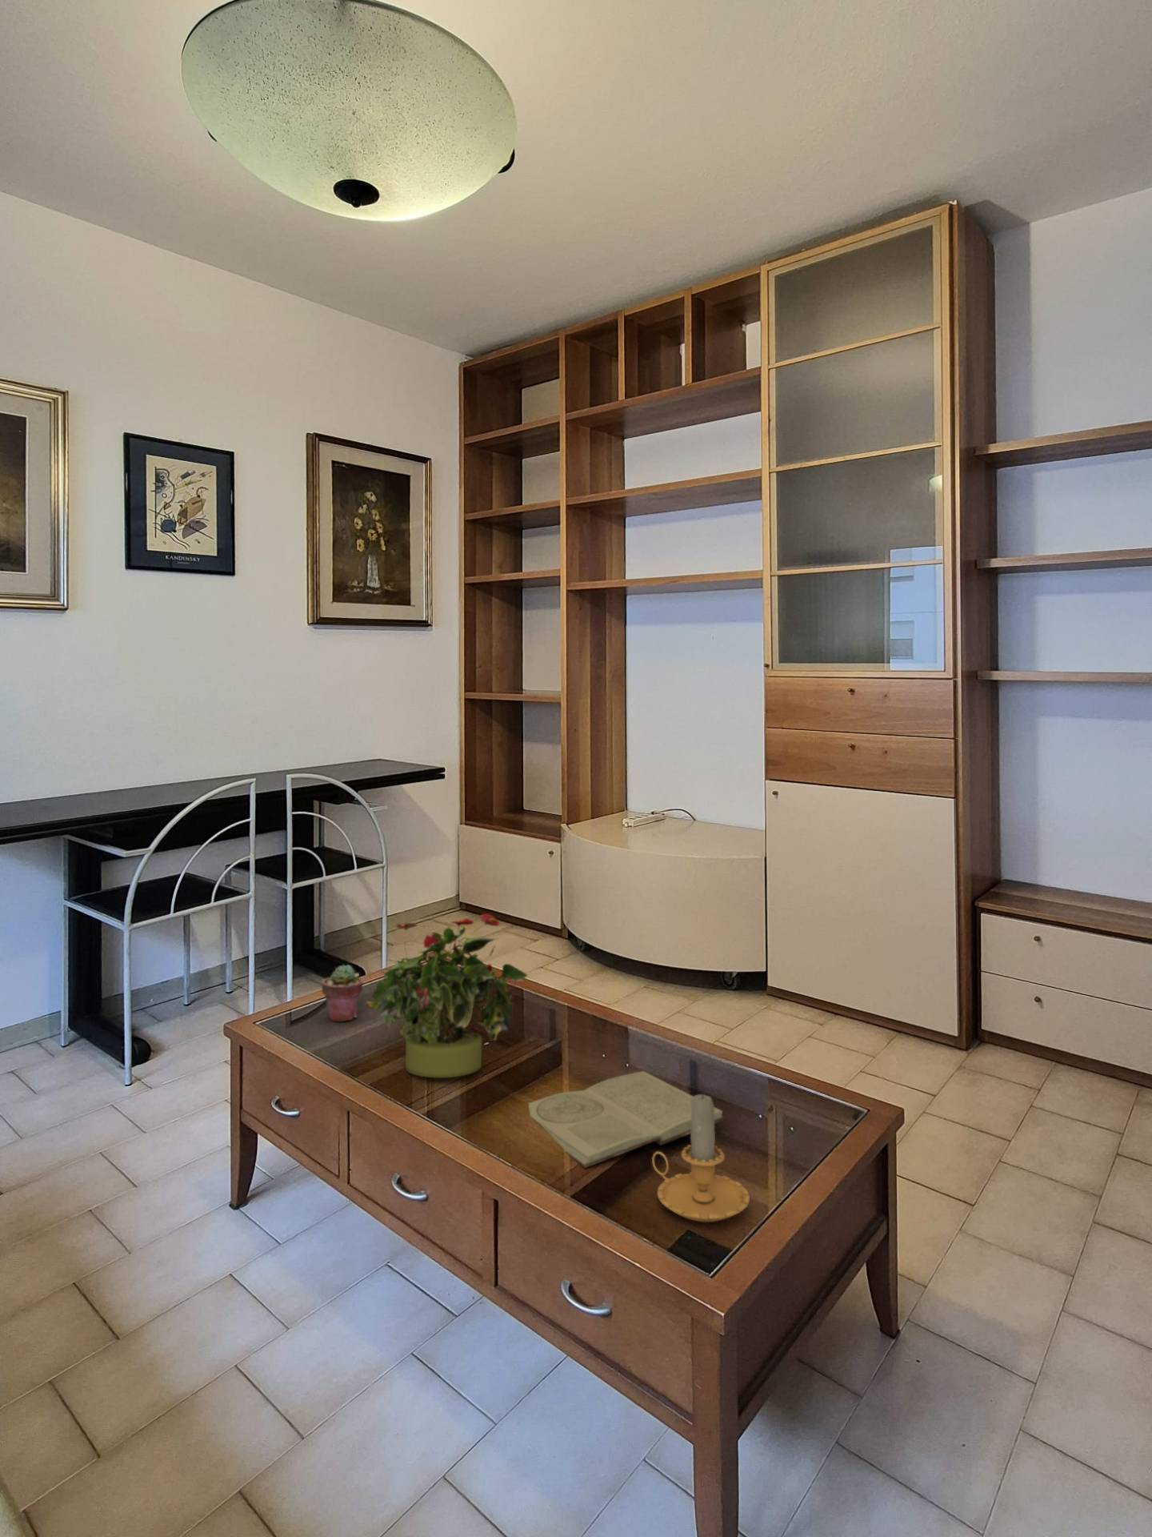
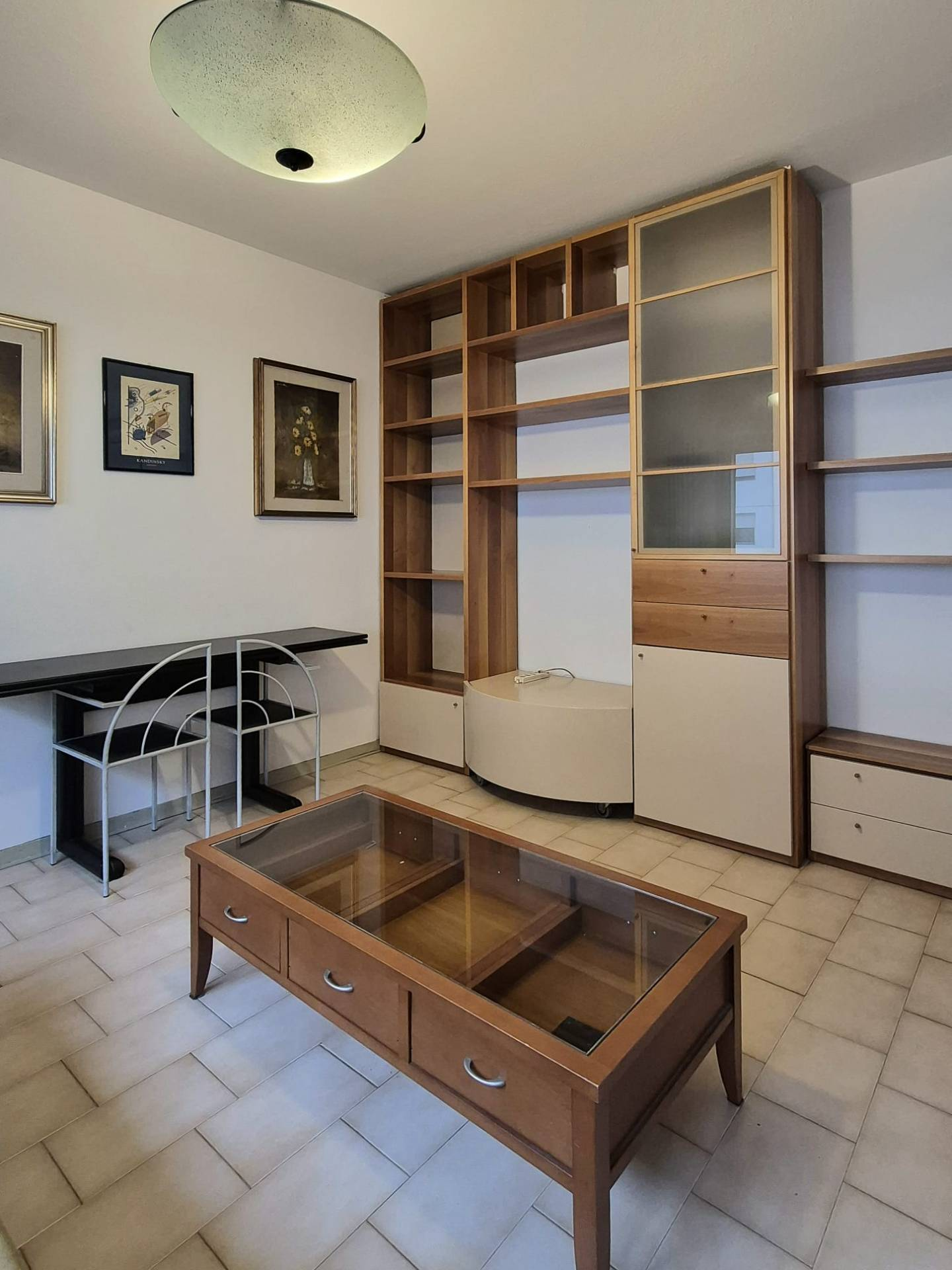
- candle [651,1089,750,1224]
- potted succulent [321,963,364,1023]
- potted plant [364,914,528,1078]
- book [528,1070,726,1169]
